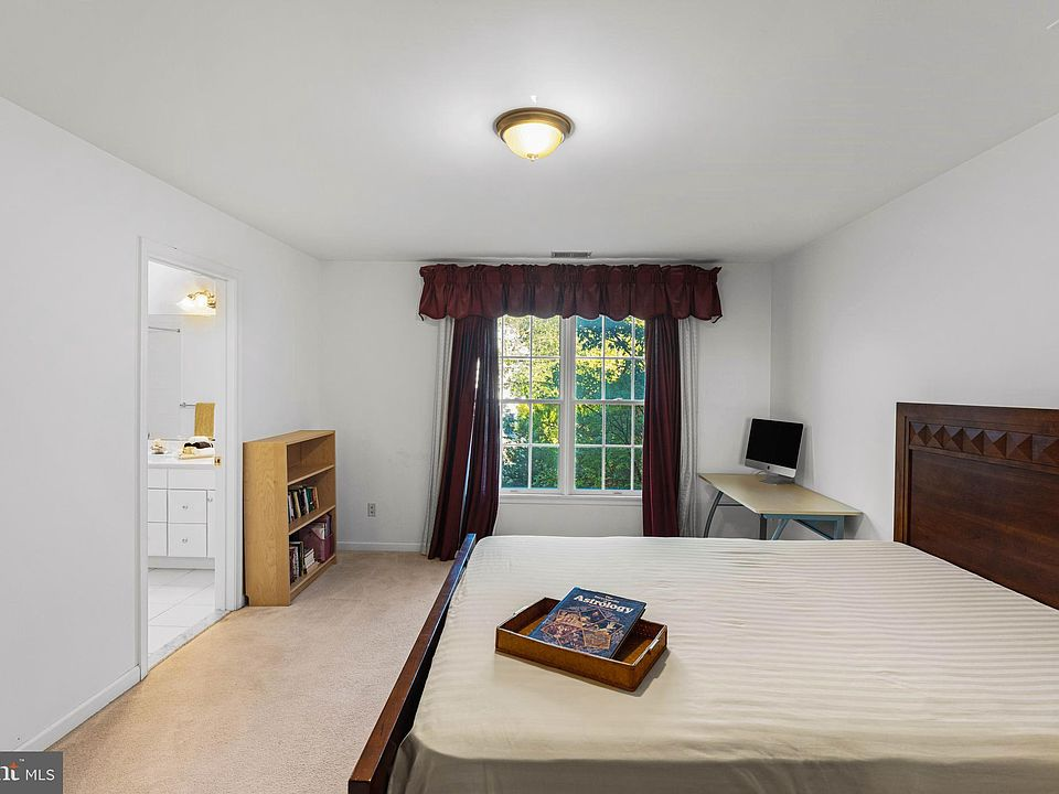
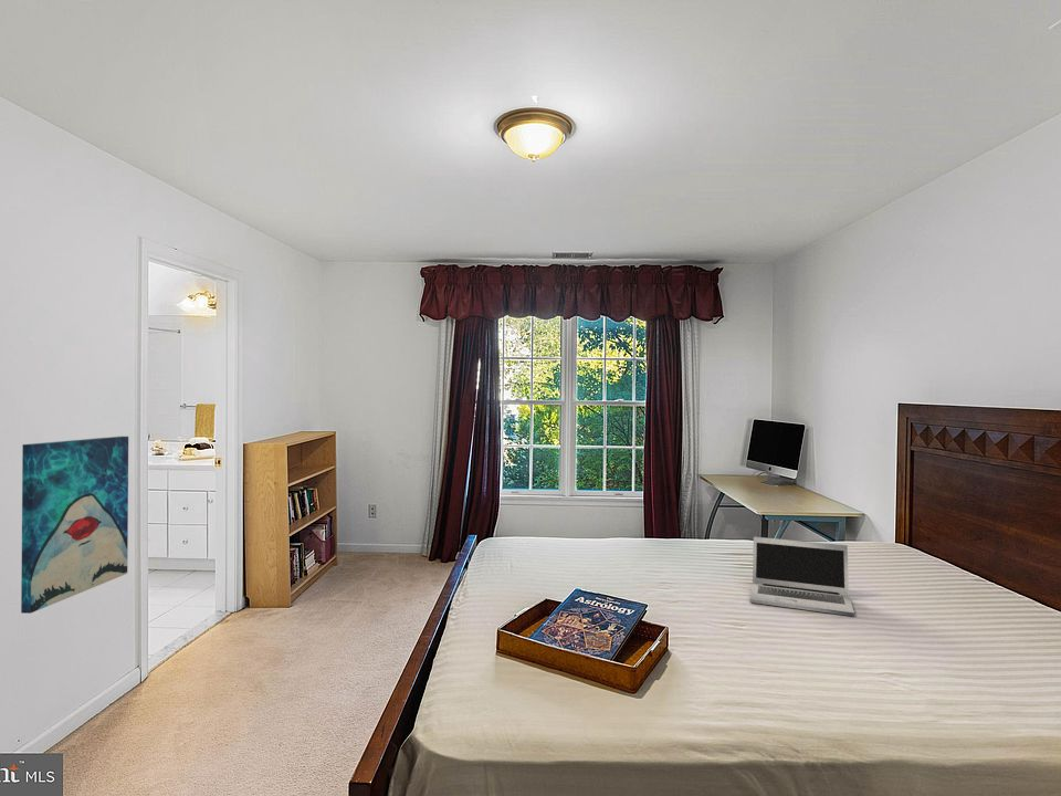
+ laptop [749,536,855,617]
+ wall art [20,436,129,615]
